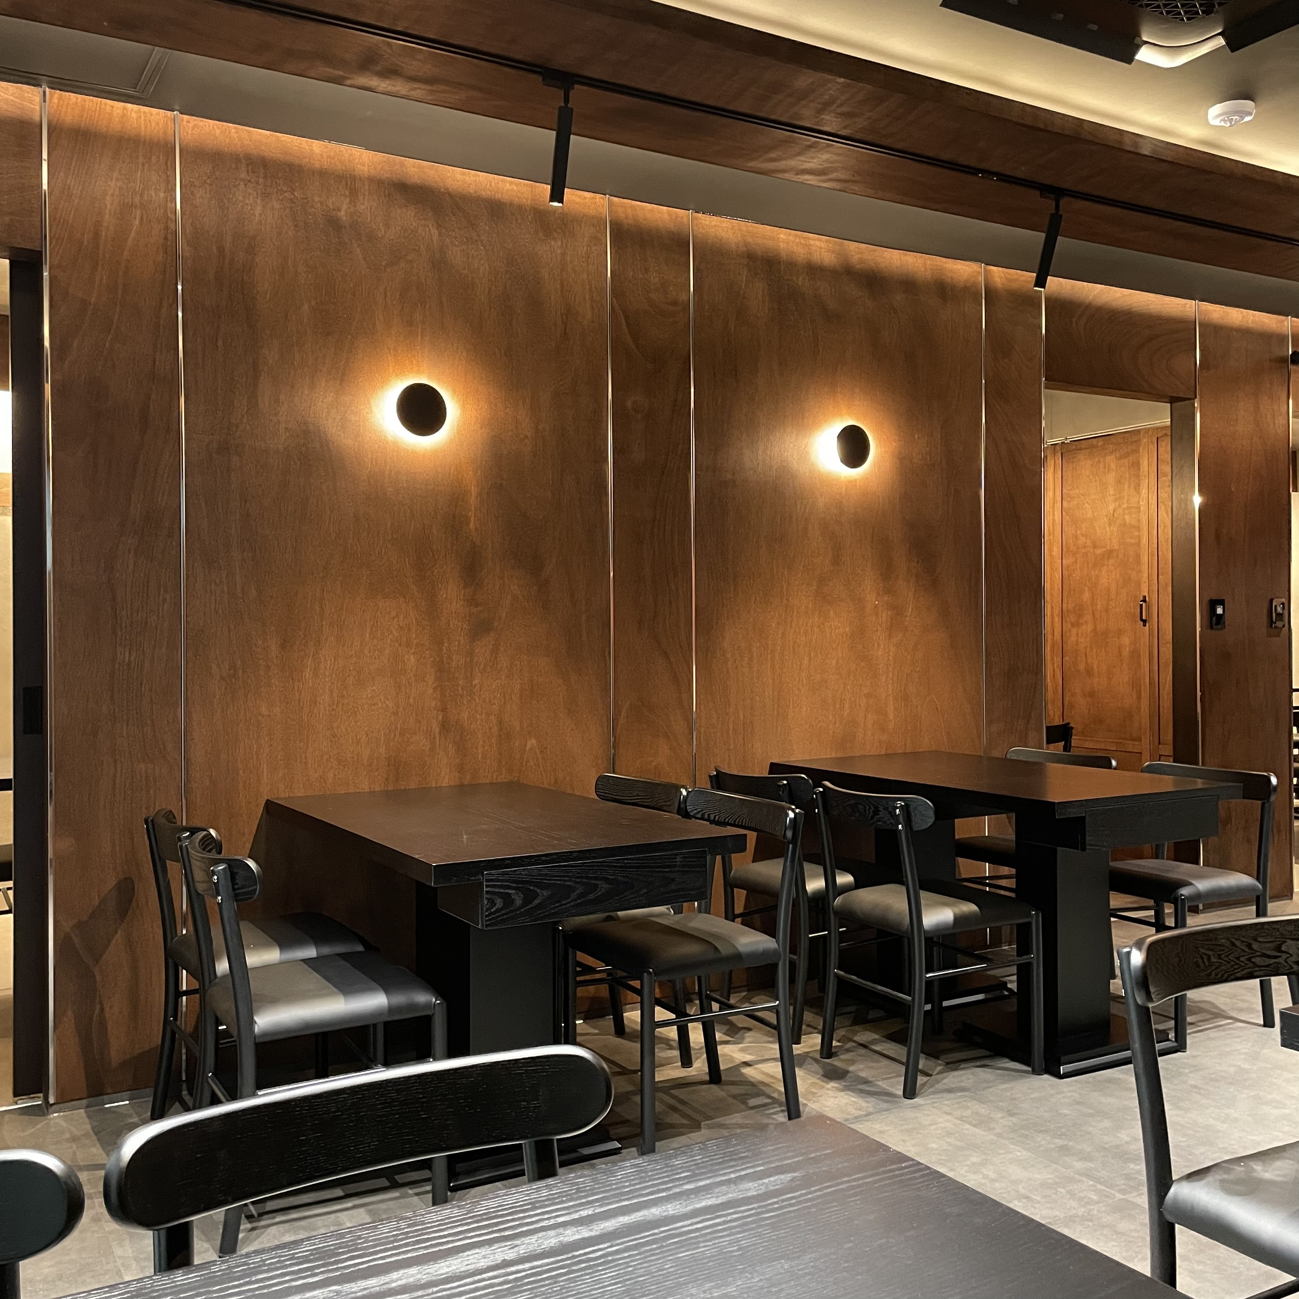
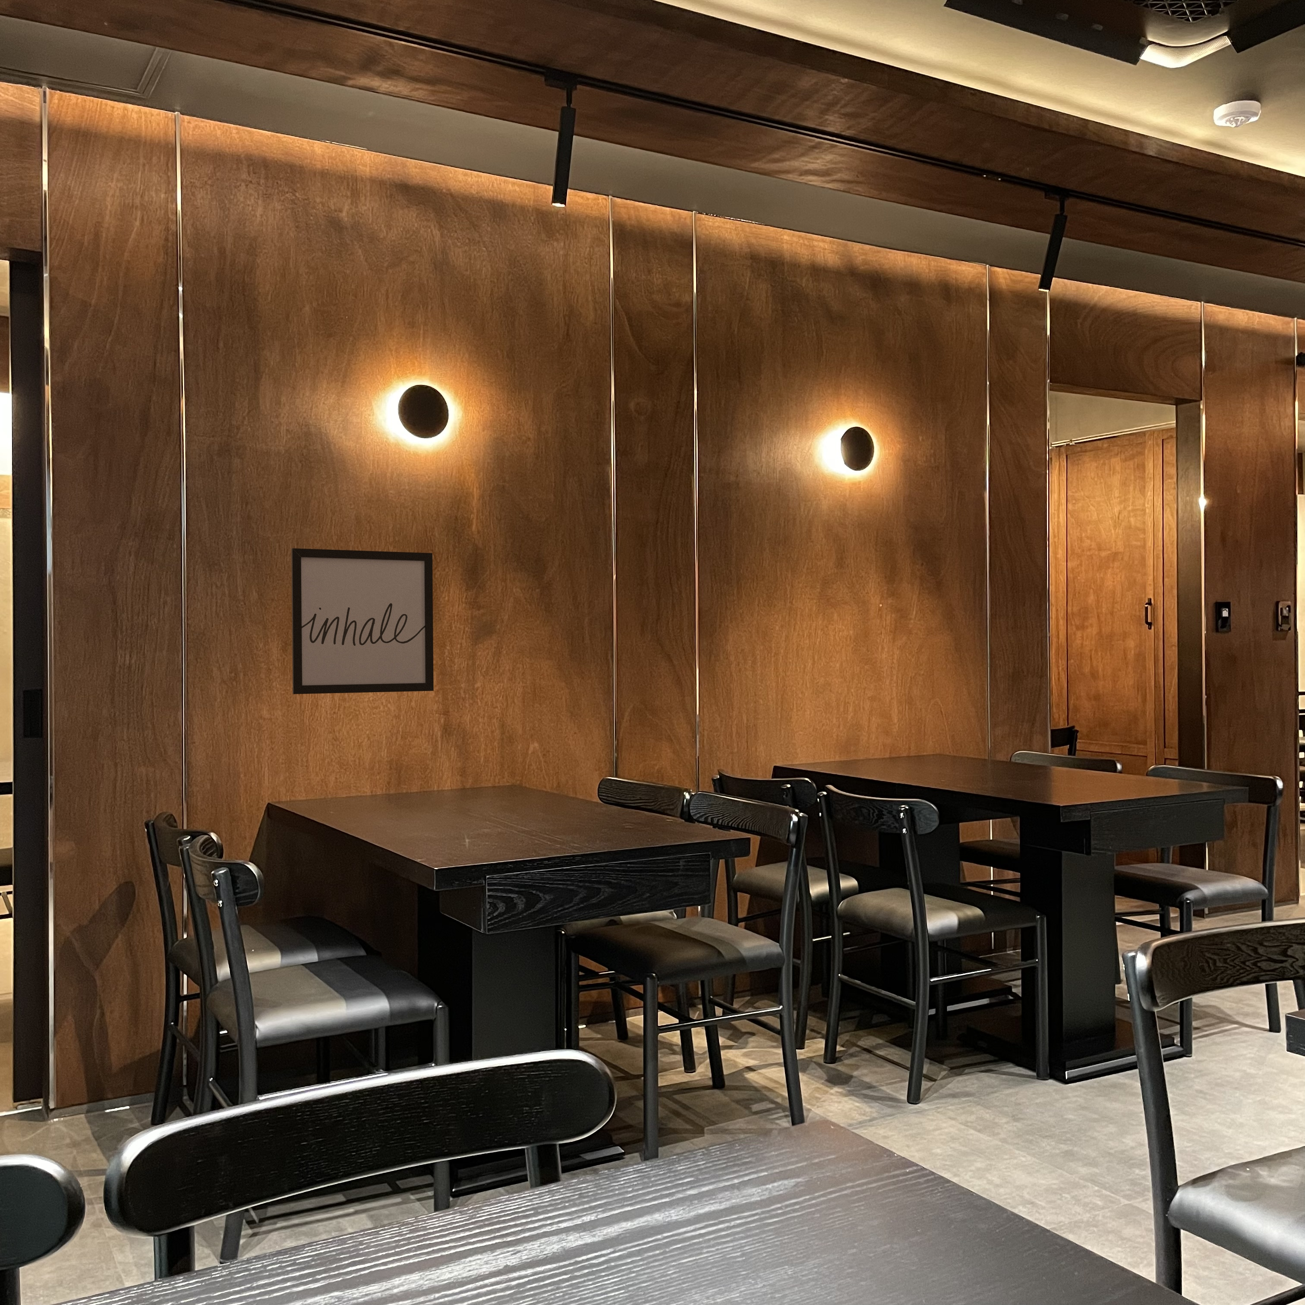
+ wall art [290,547,434,694]
